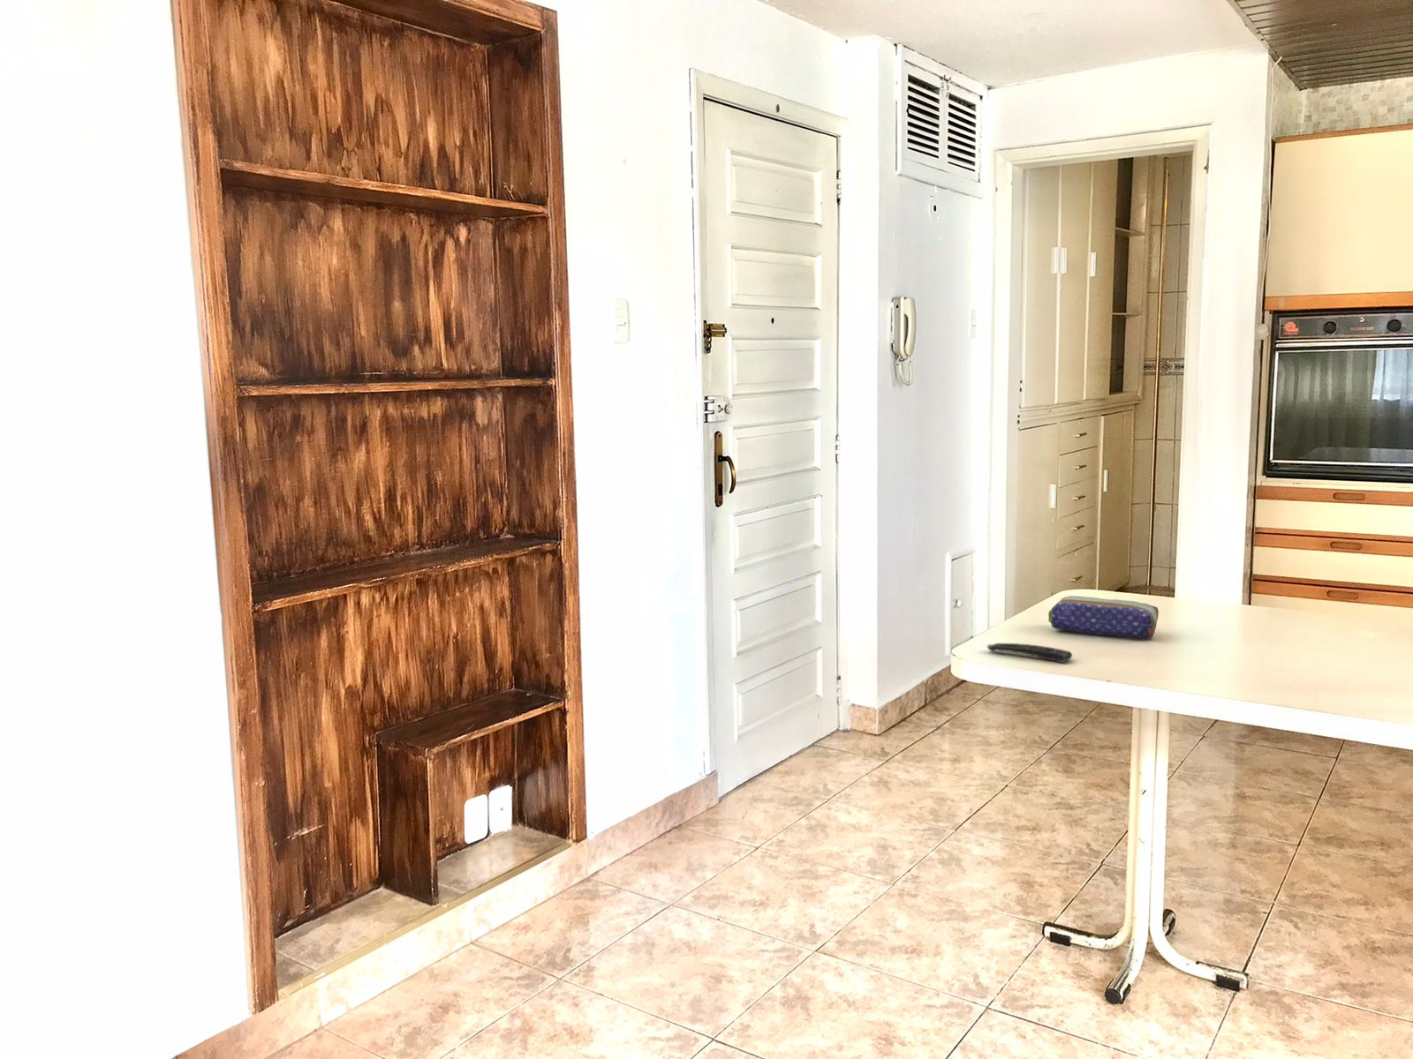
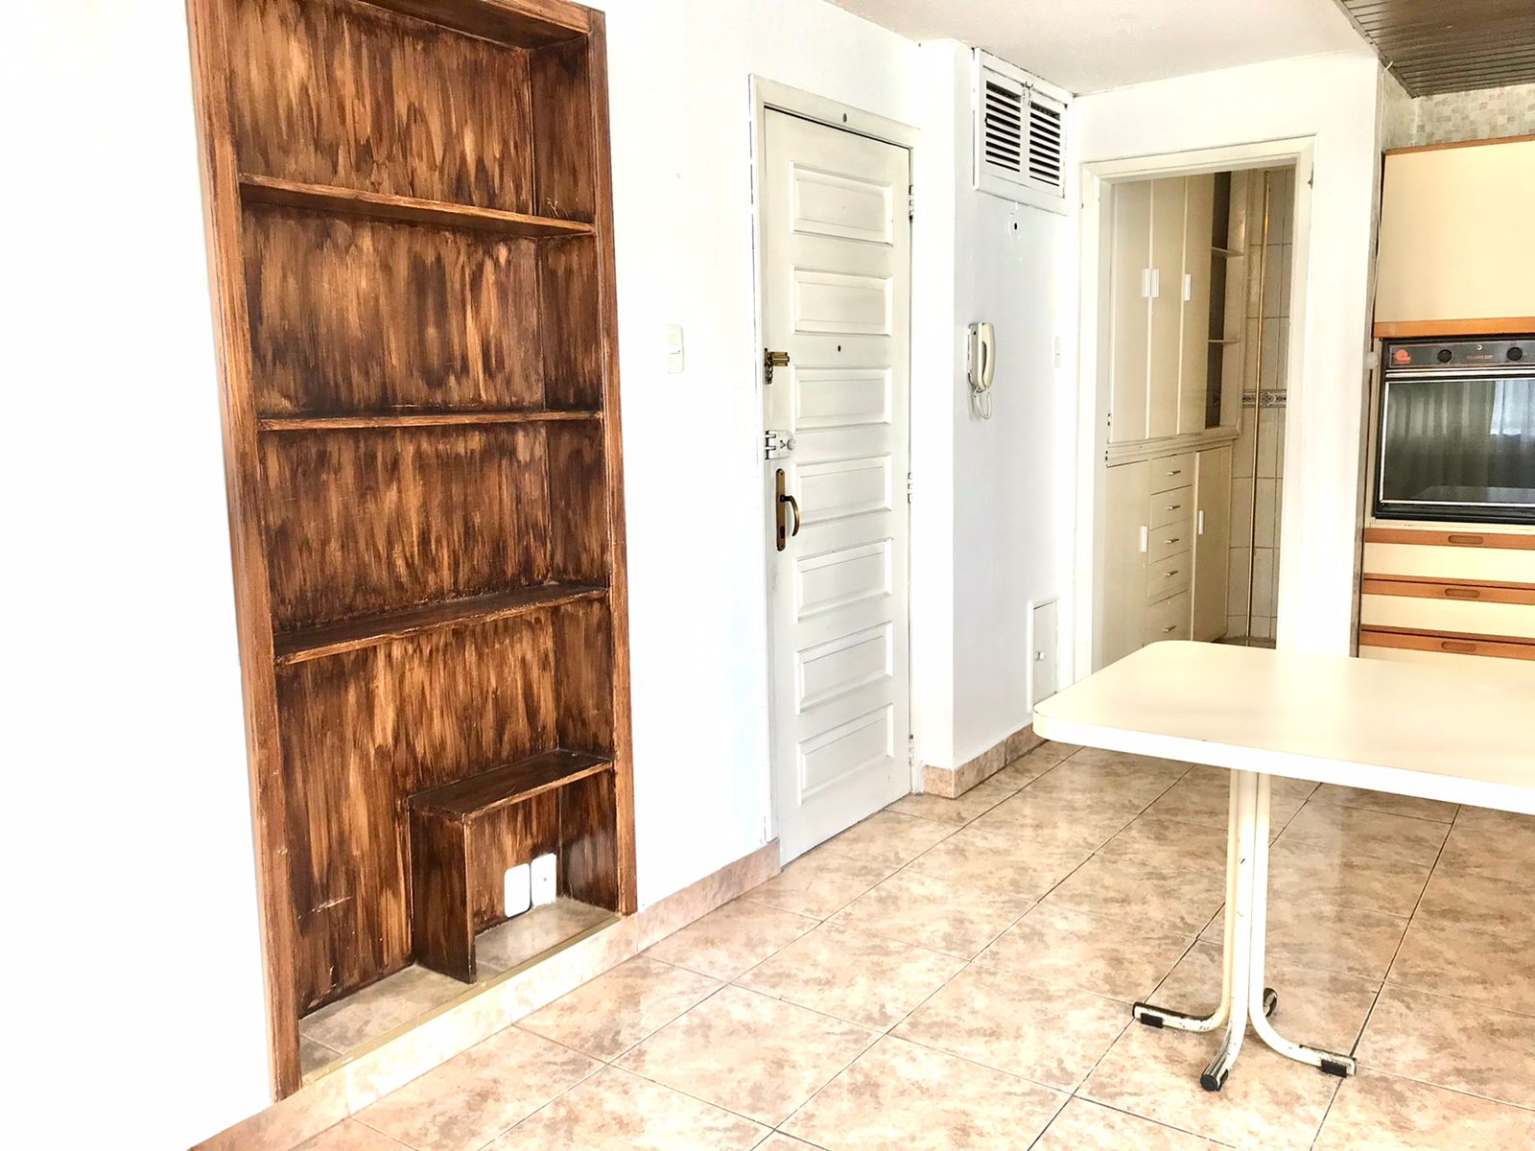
- remote control [987,643,1073,664]
- pencil case [1047,595,1159,639]
